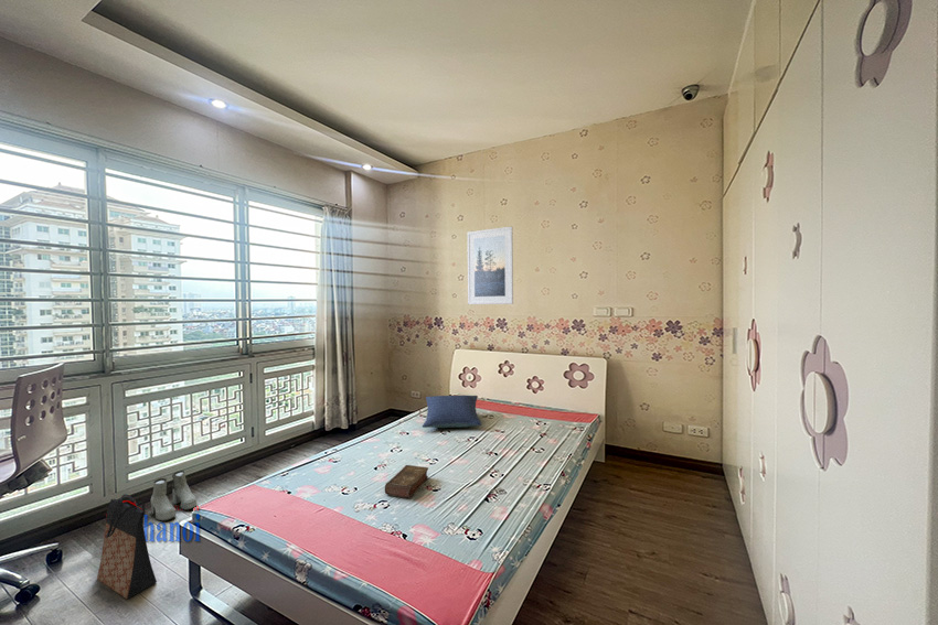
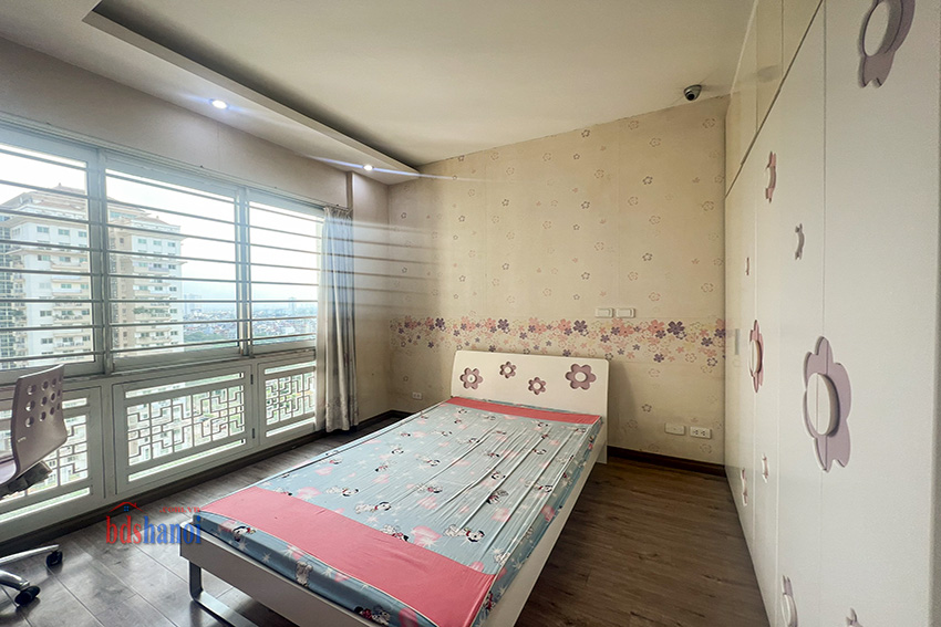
- book [384,464,429,499]
- bag [96,493,158,601]
- boots [150,470,198,521]
- pillow [422,395,482,429]
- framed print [466,225,514,305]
